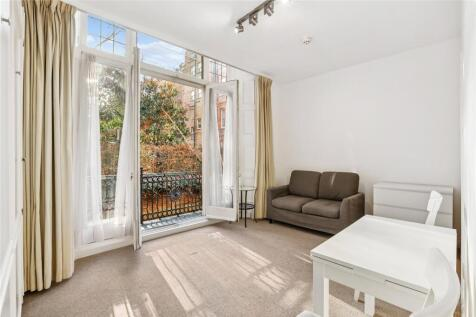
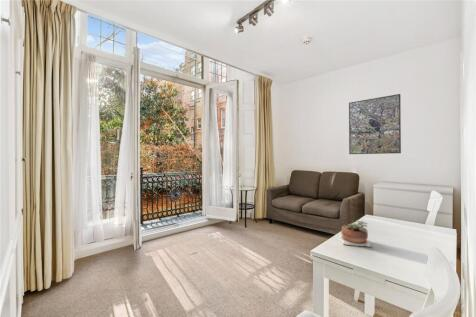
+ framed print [348,93,402,155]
+ succulent plant [339,220,373,248]
